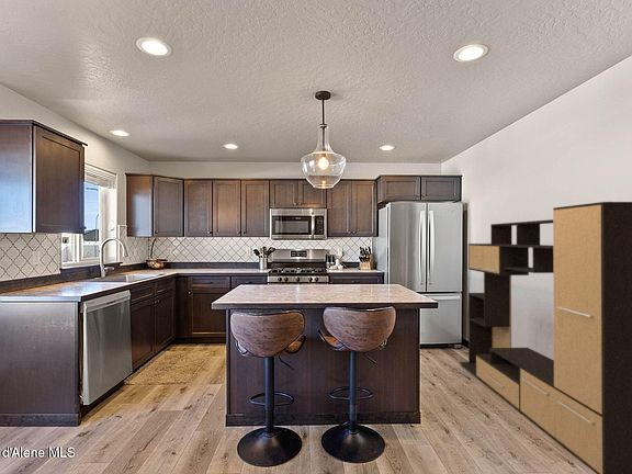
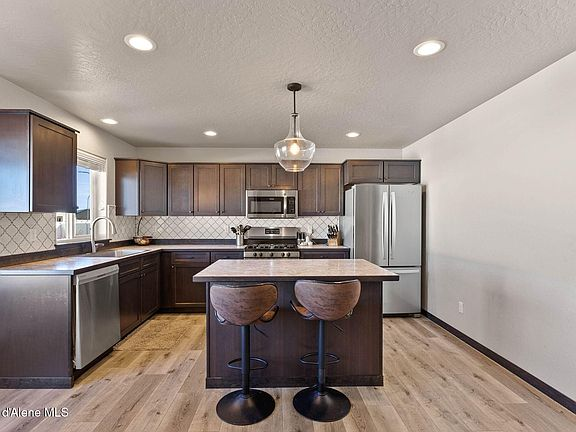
- media console [459,201,632,474]
